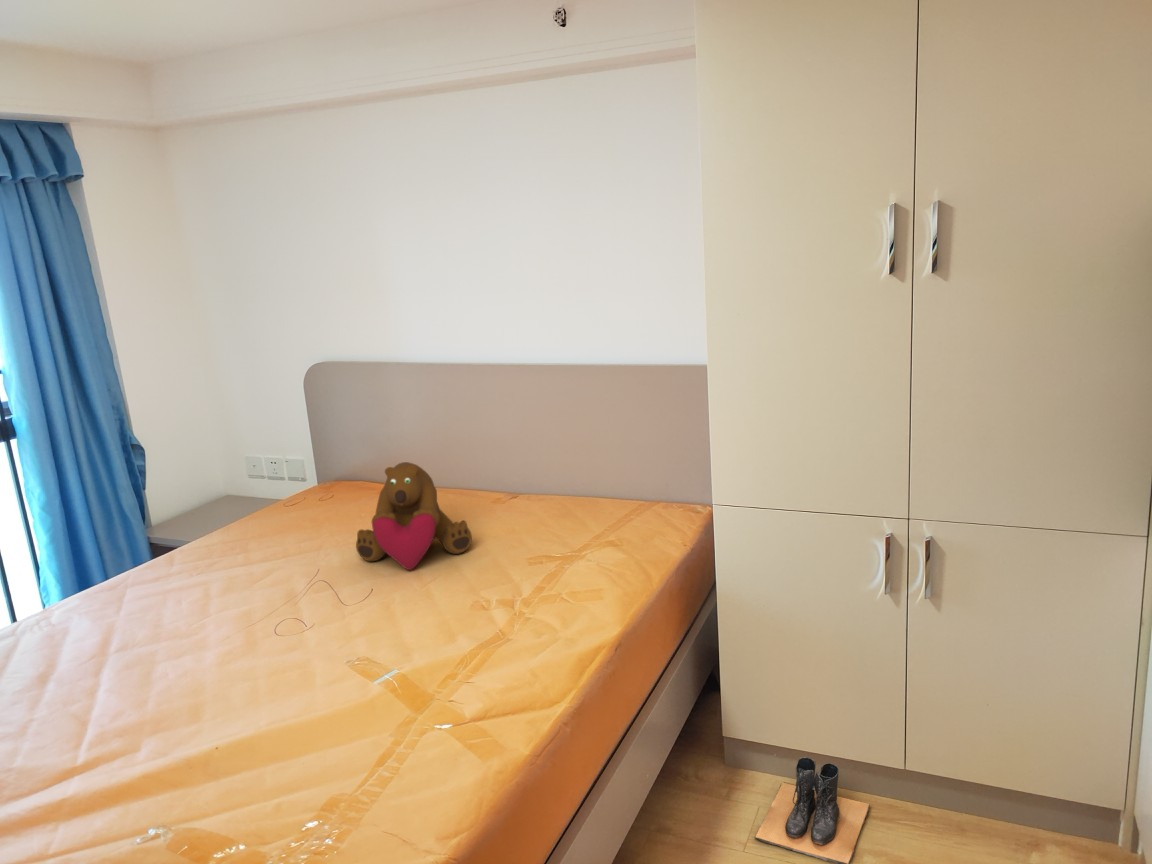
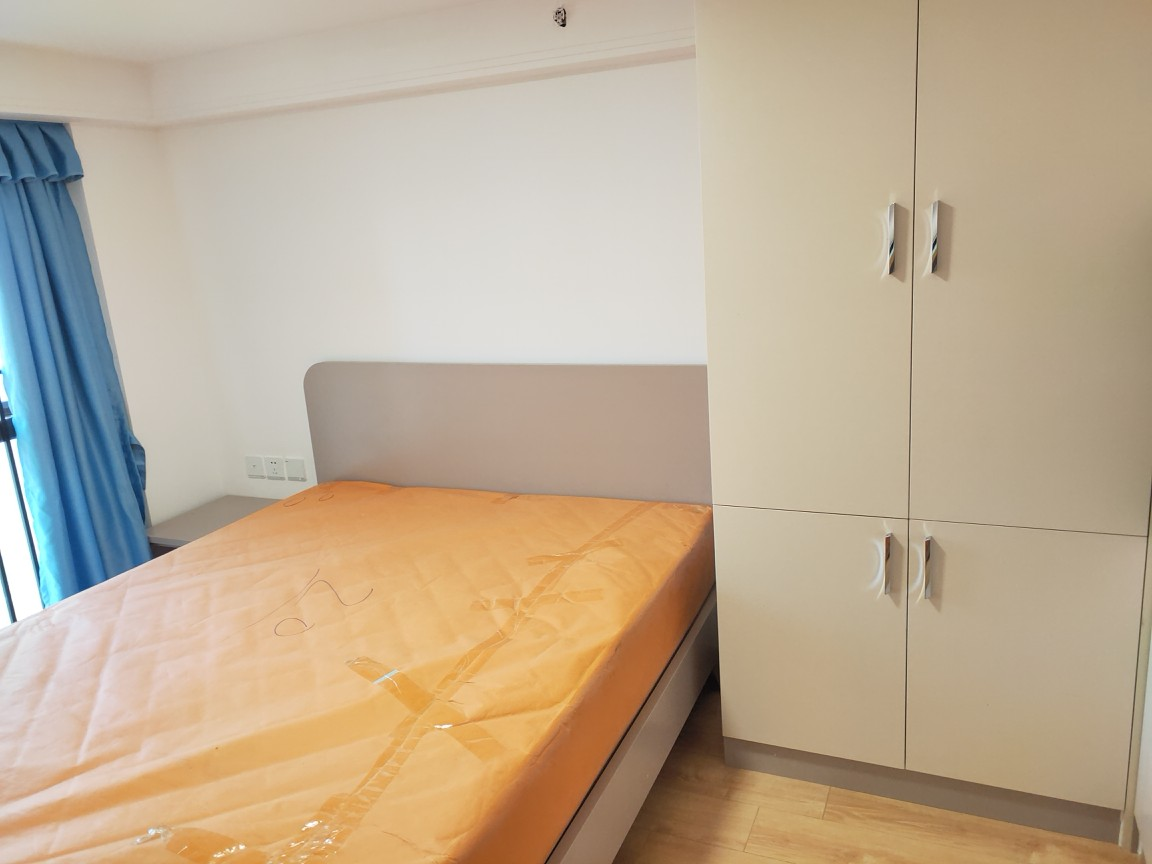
- boots [754,756,871,864]
- bear [355,461,473,571]
